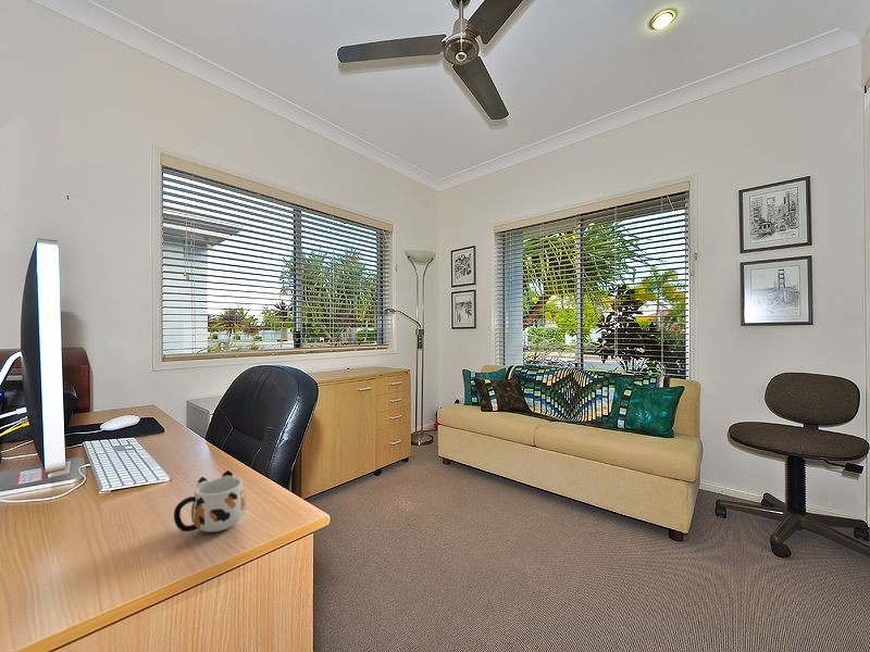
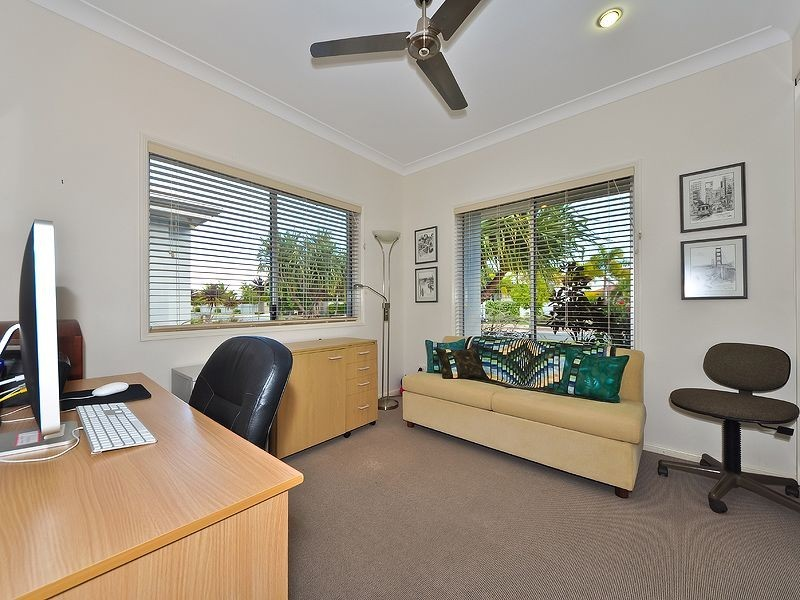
- mug [173,469,247,534]
